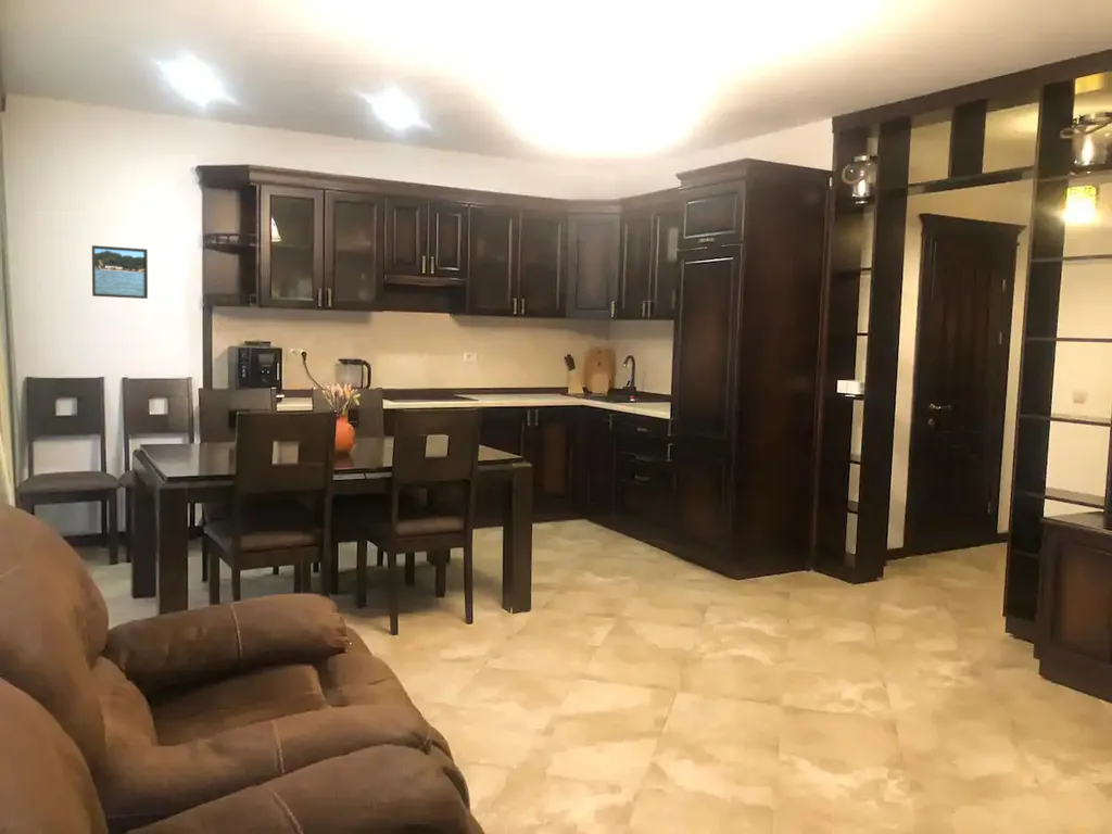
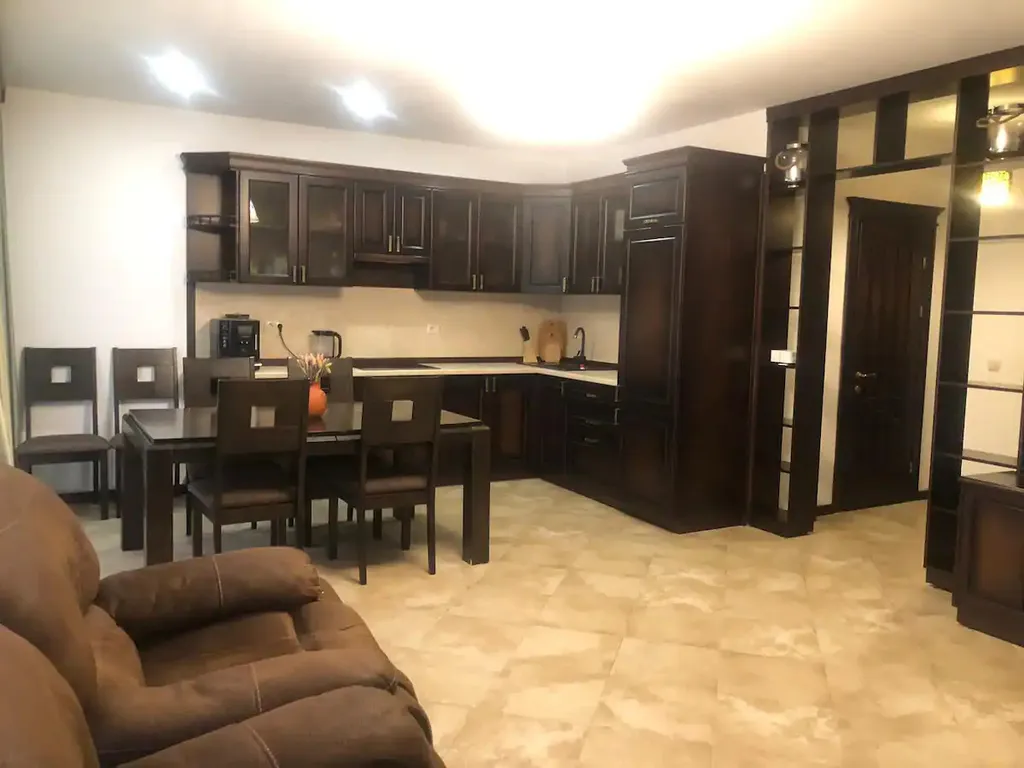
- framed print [91,244,149,300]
